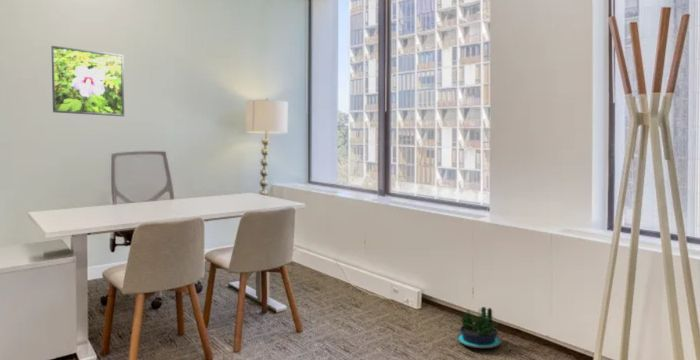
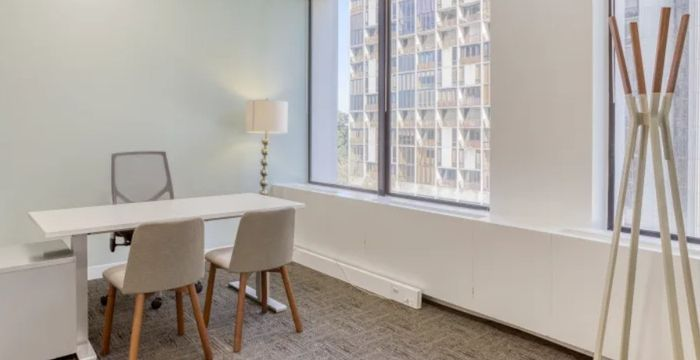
- potted plant [455,306,503,349]
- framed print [50,45,125,117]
